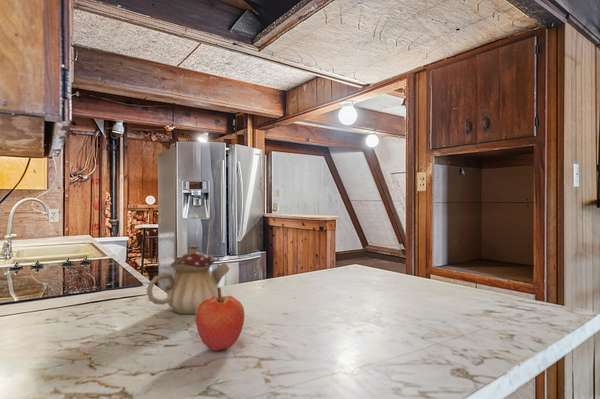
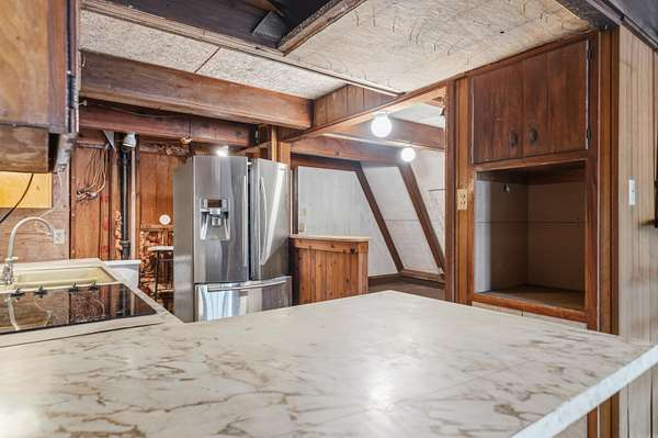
- apple [195,287,245,352]
- teapot [146,244,230,315]
